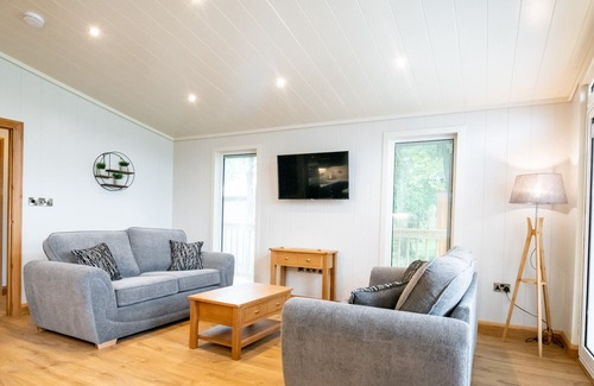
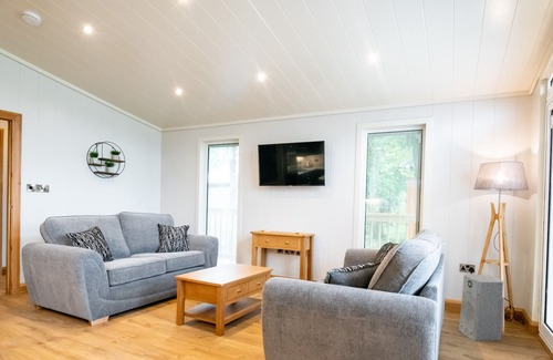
+ air purifier [458,274,505,342]
